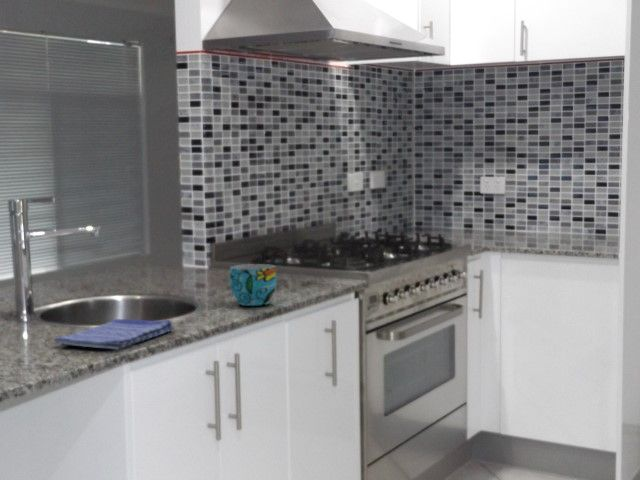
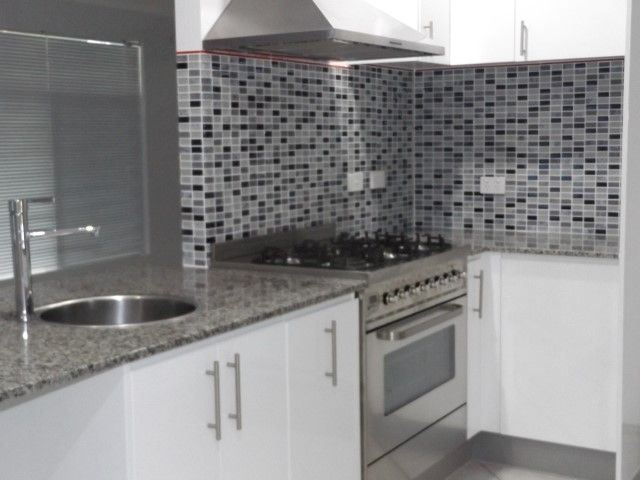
- cup [228,263,278,307]
- dish towel [52,318,174,351]
